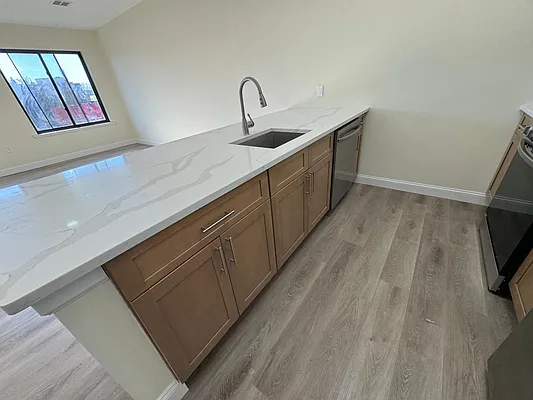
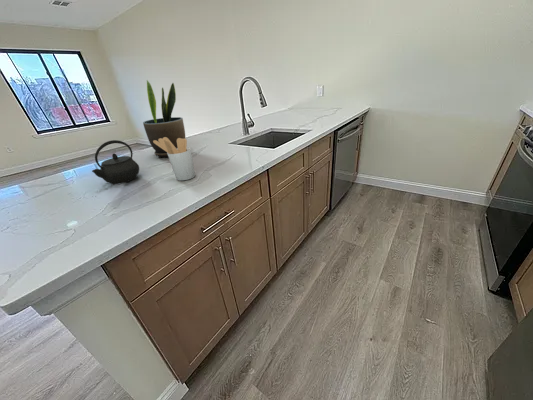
+ utensil holder [153,137,196,181]
+ potted plant [142,79,186,158]
+ kettle [91,139,140,185]
